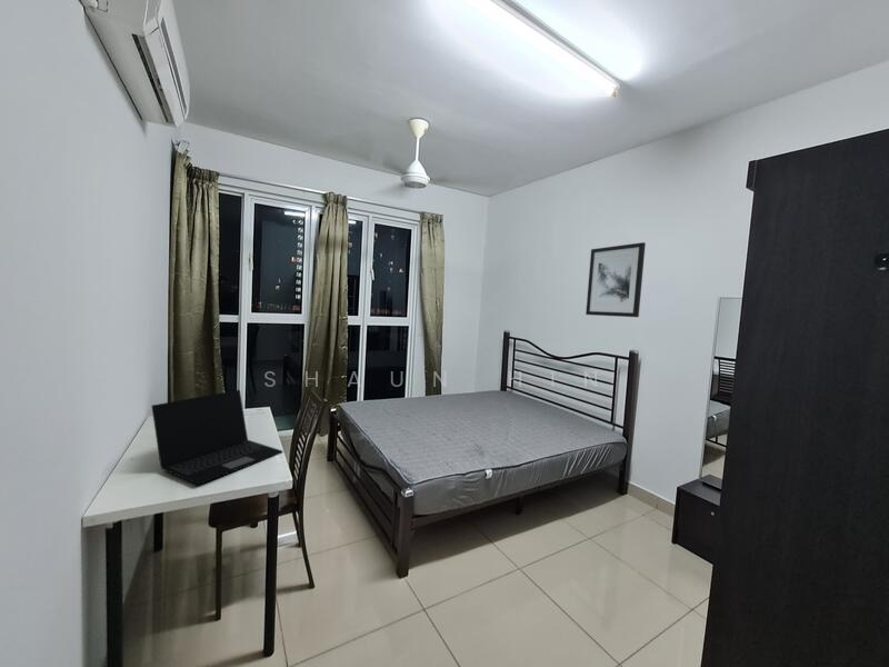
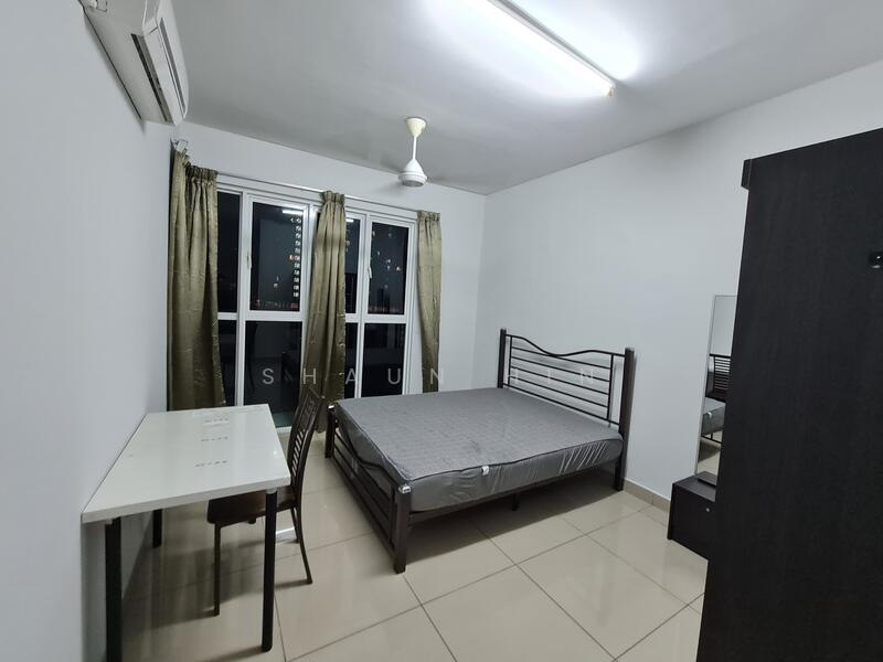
- laptop [150,389,283,486]
- wall art [585,241,647,318]
